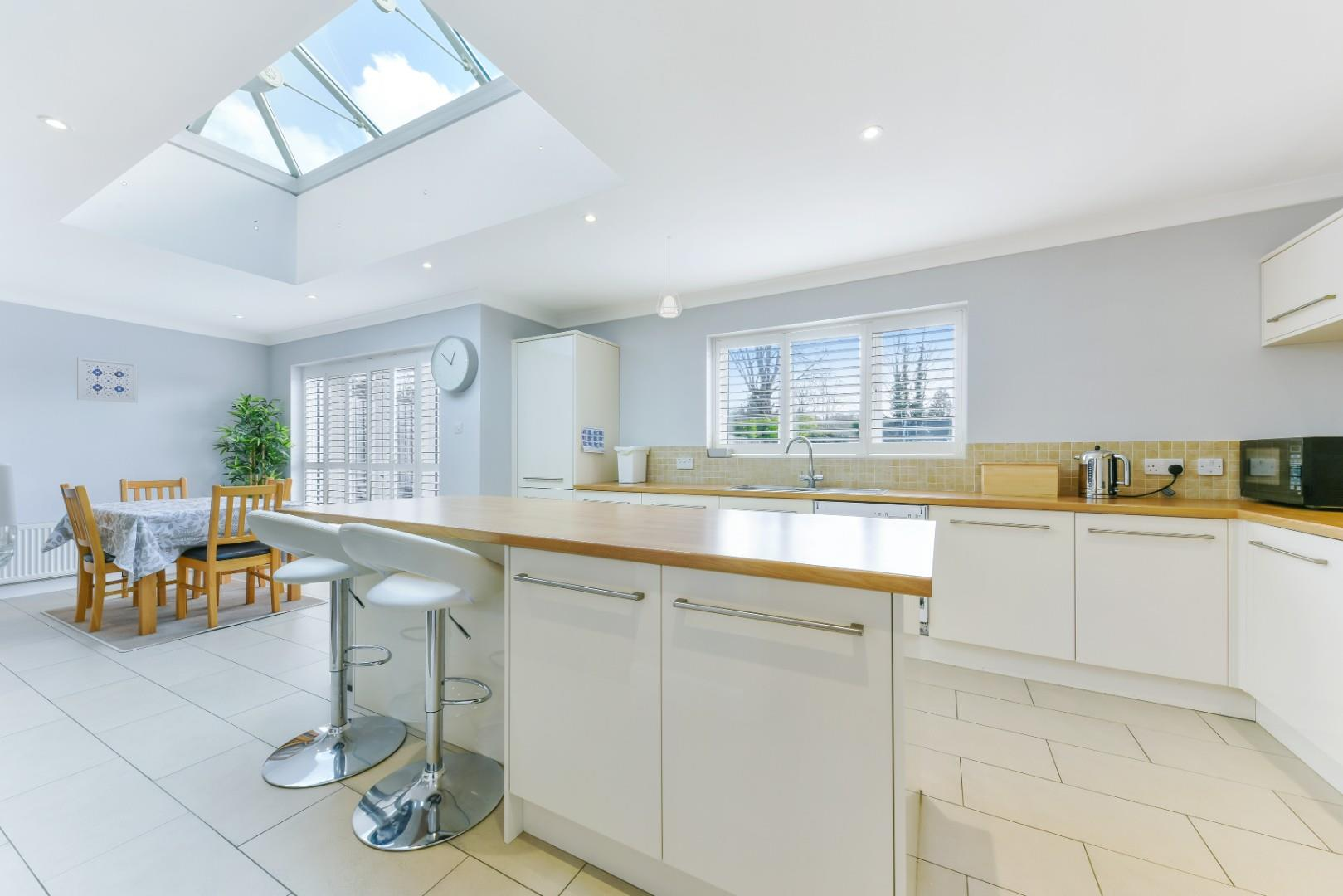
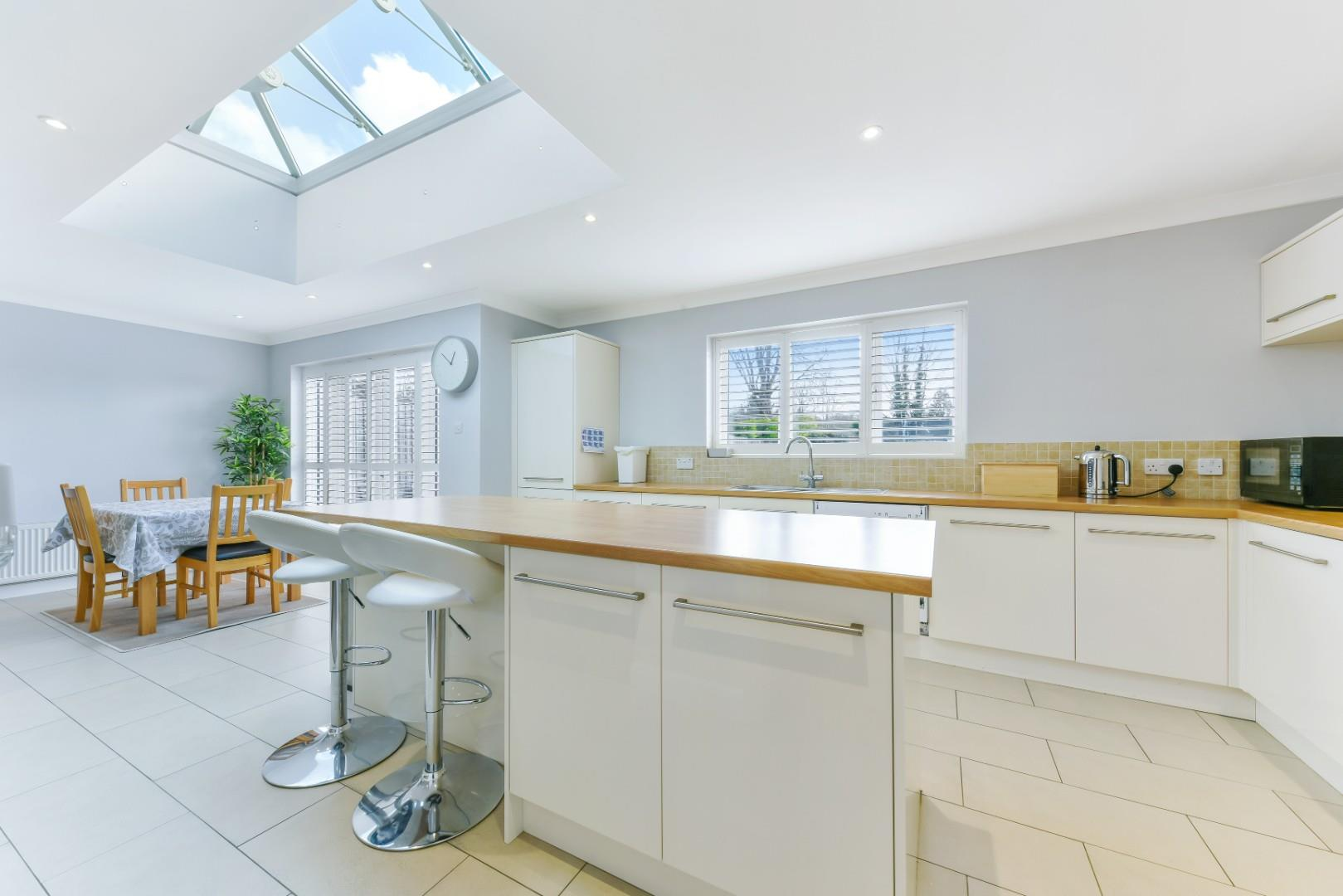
- wall art [76,356,139,403]
- pendant lamp [655,235,683,319]
